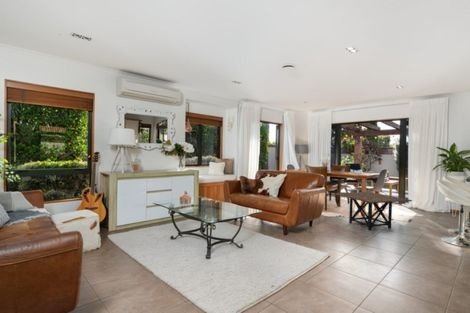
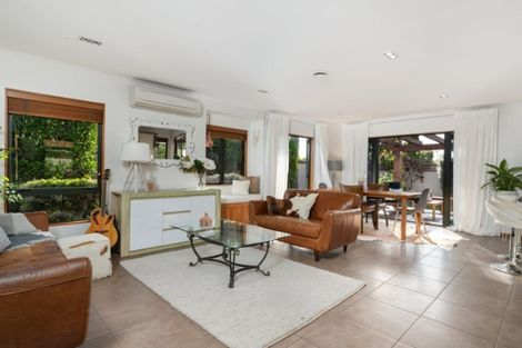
- side table [333,191,413,231]
